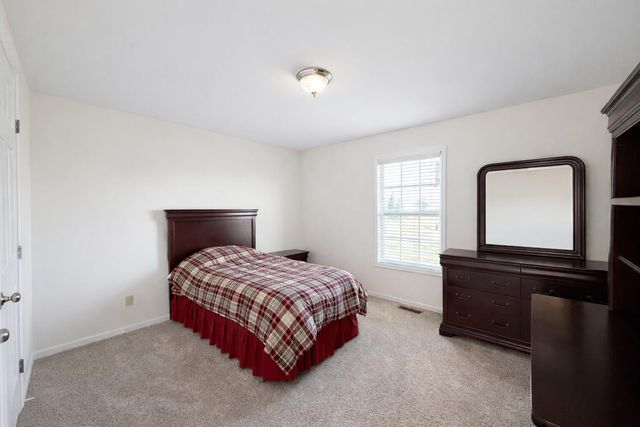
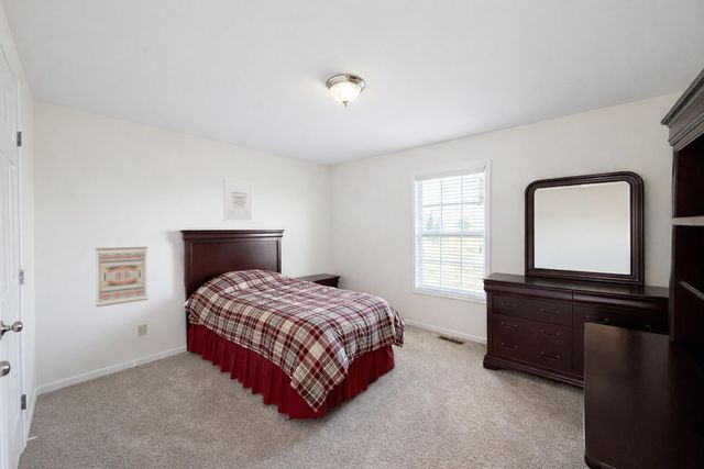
+ wall art [95,246,148,308]
+ wall art [223,177,254,224]
